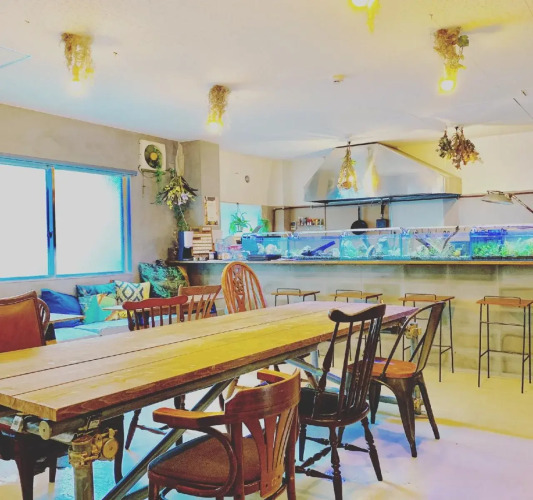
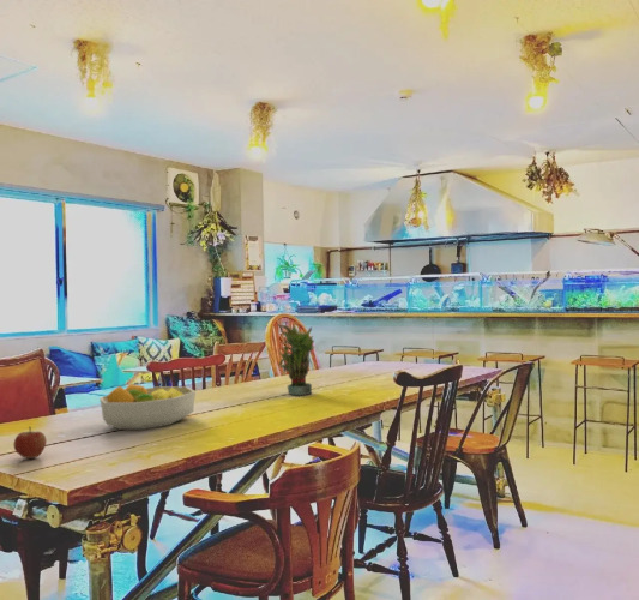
+ apple [13,425,47,460]
+ potted plant [276,323,315,396]
+ fruit bowl [98,383,197,431]
